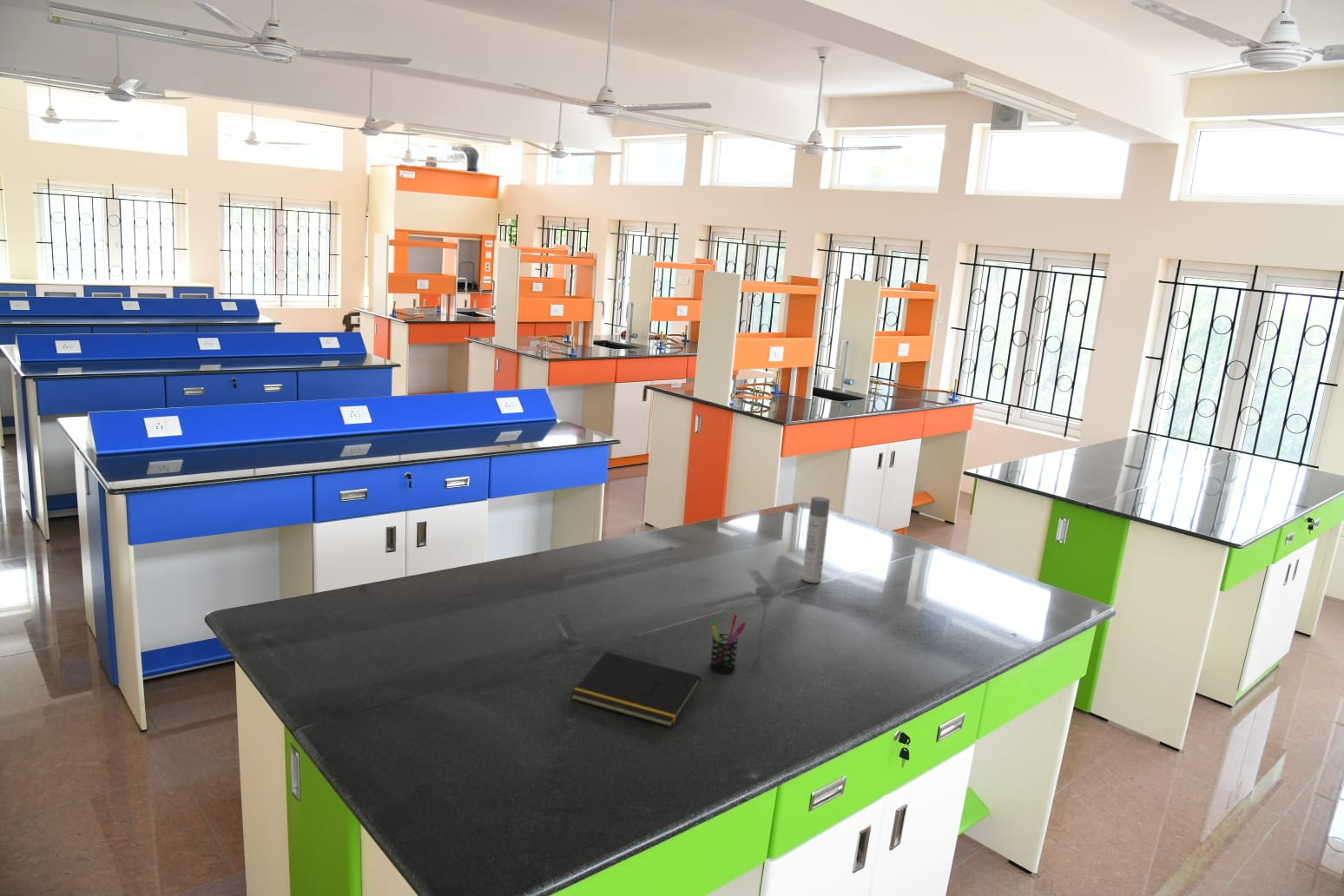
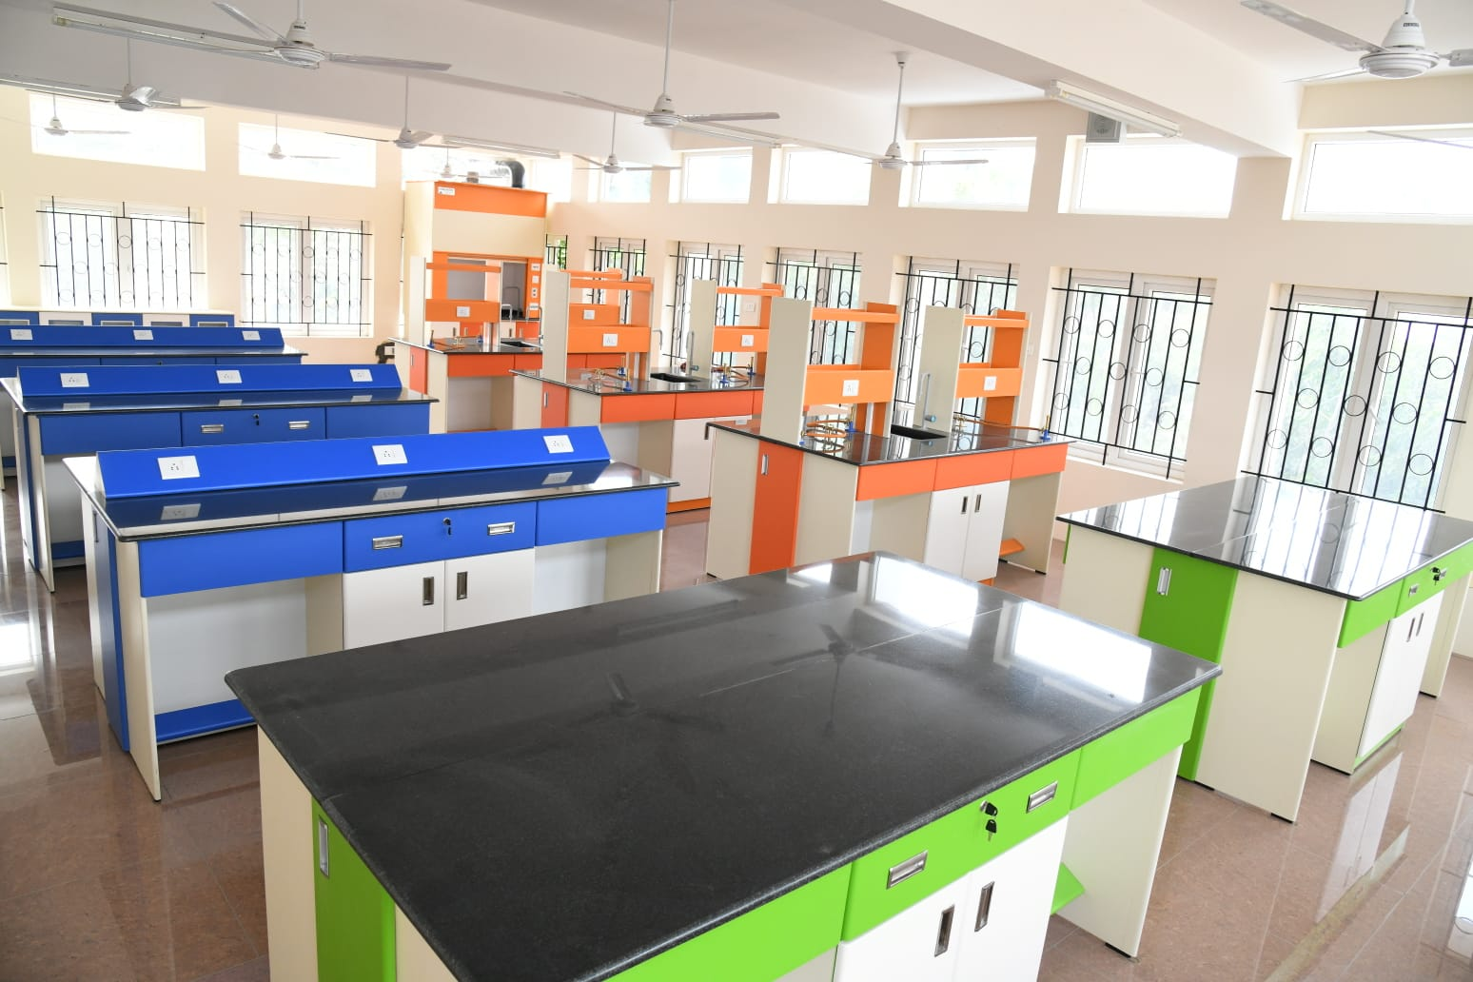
- notepad [570,651,702,728]
- spray bottle [801,496,831,584]
- pen holder [708,613,748,674]
